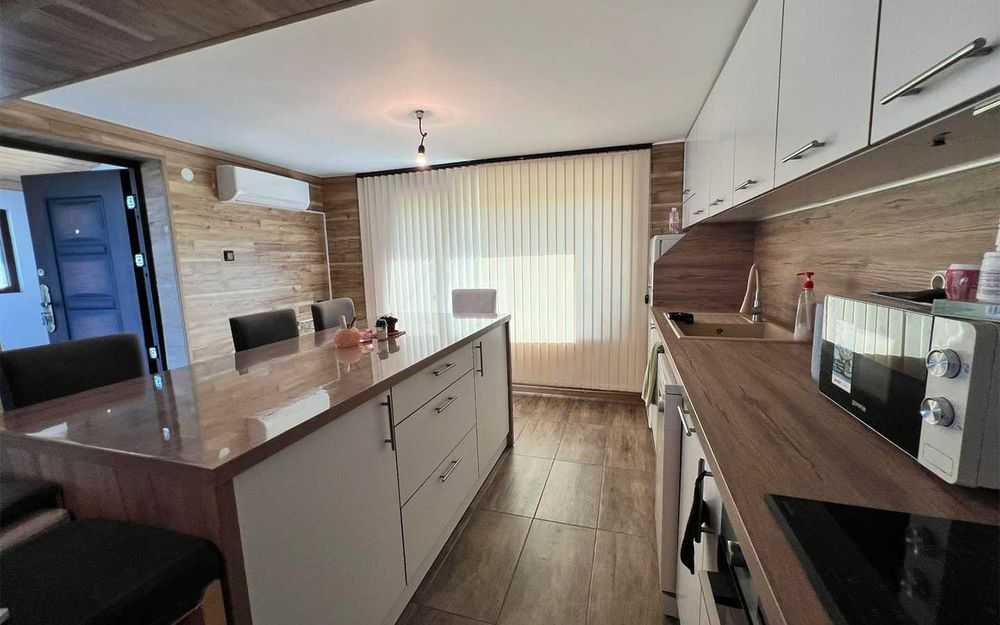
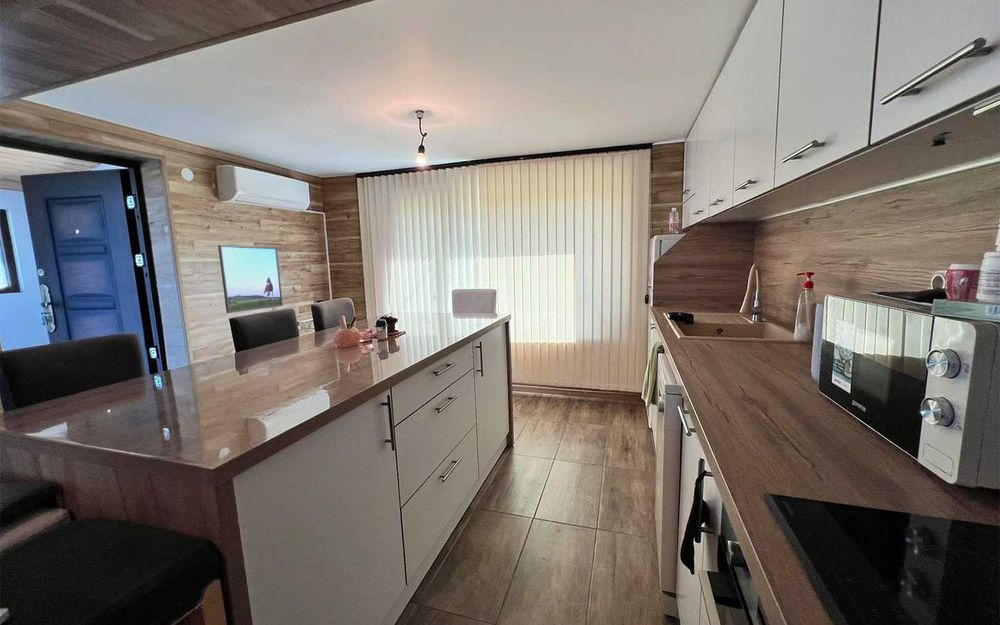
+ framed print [217,244,284,314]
